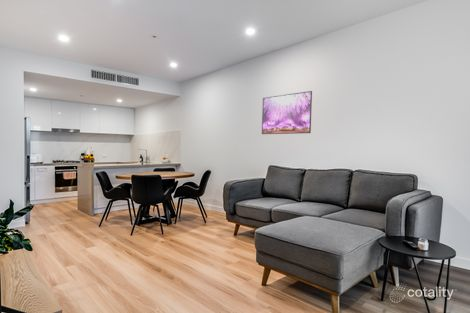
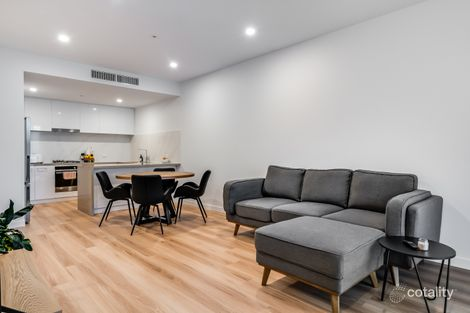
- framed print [261,90,313,135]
